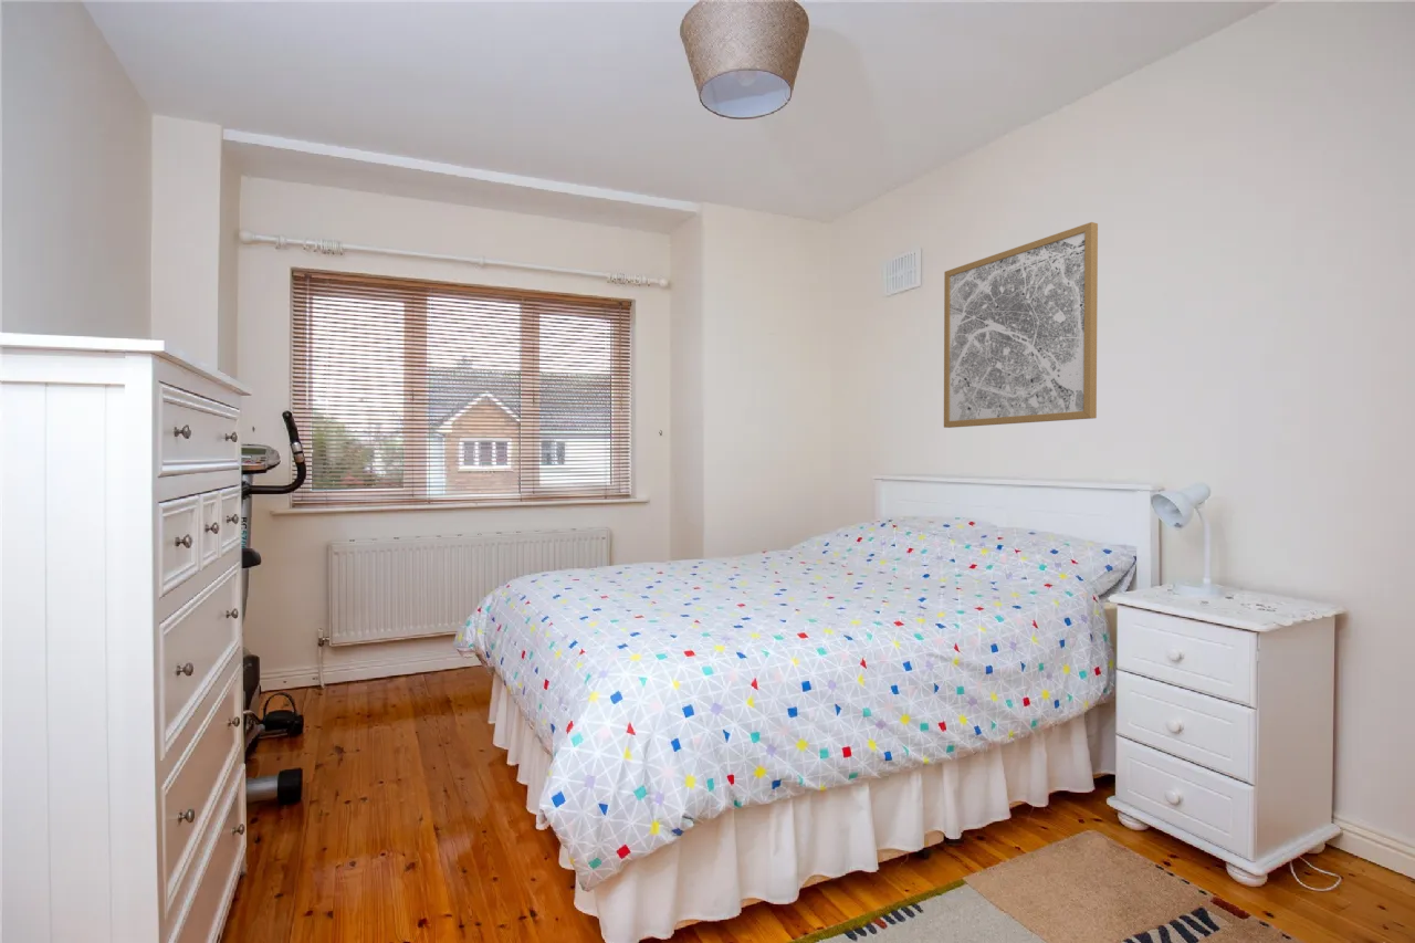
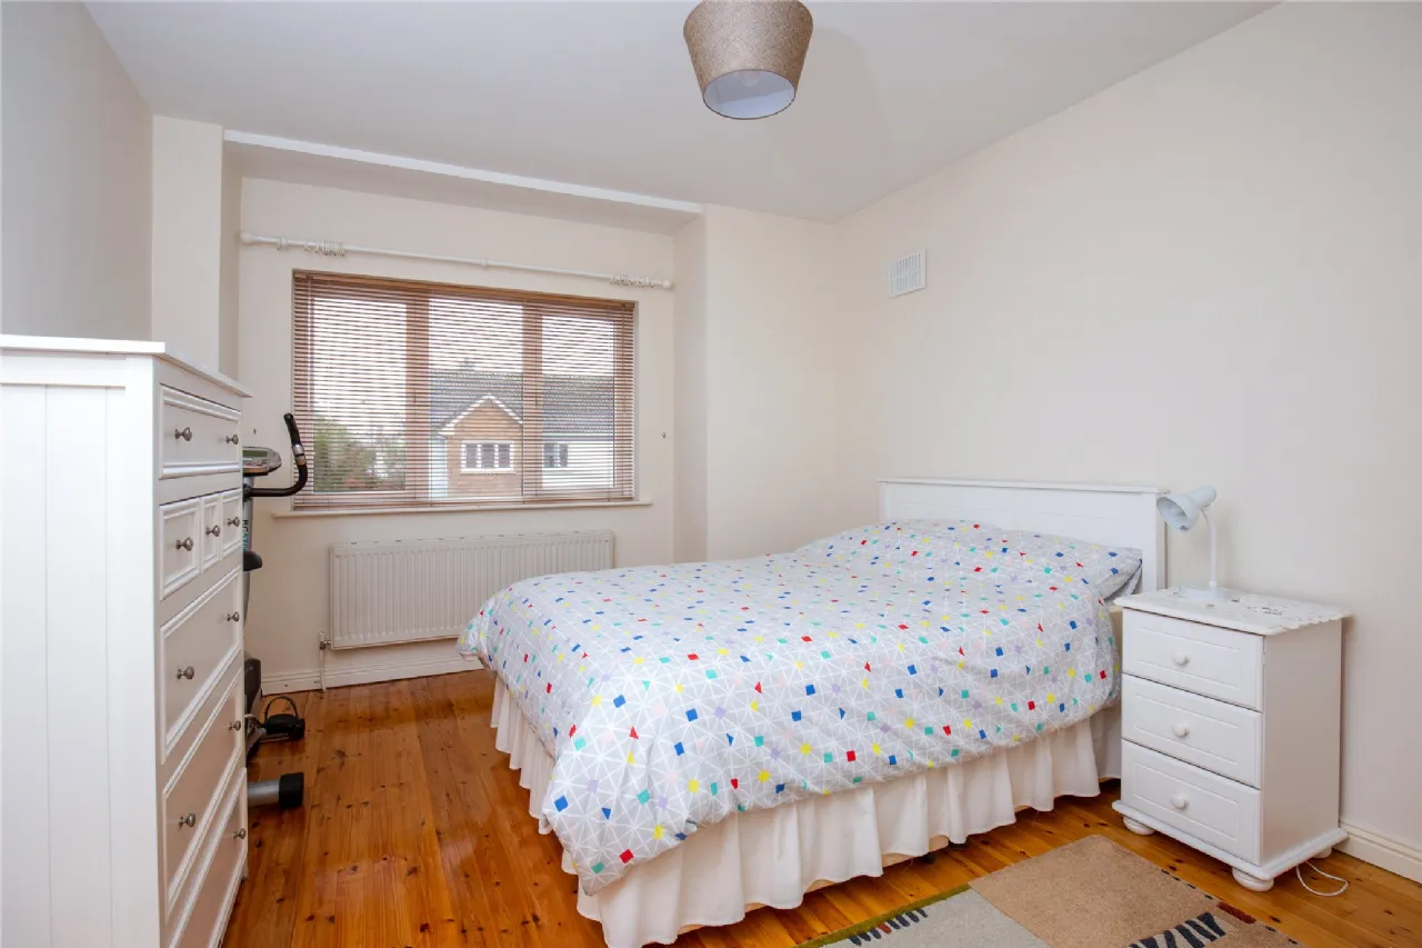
- wall art [943,221,1099,429]
